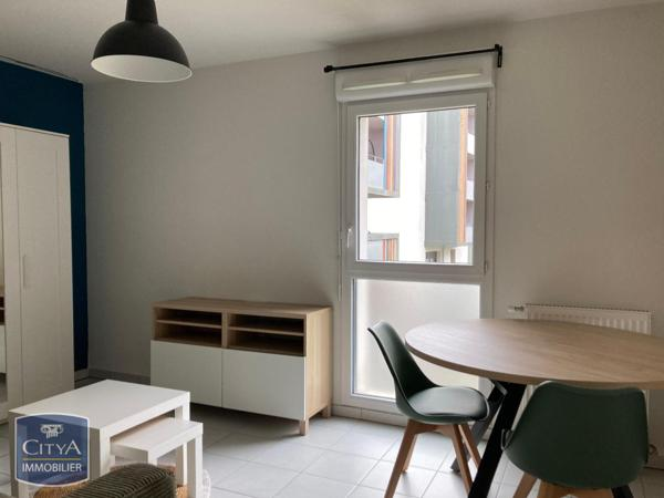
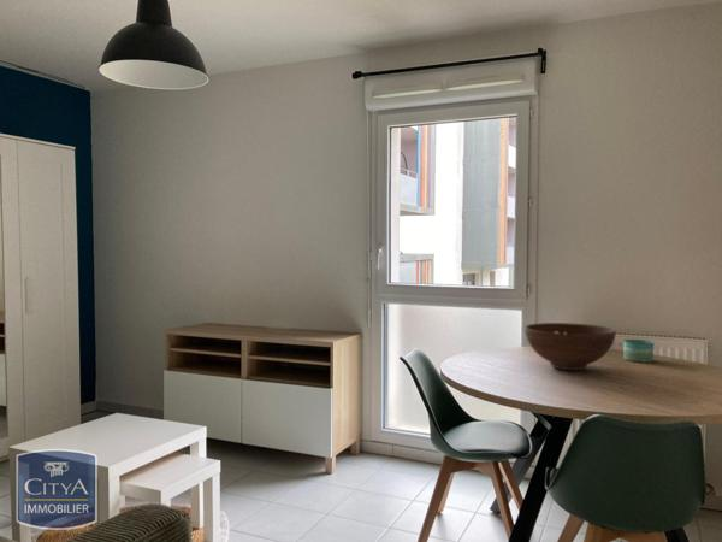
+ candle [622,338,655,364]
+ fruit bowl [523,322,617,371]
